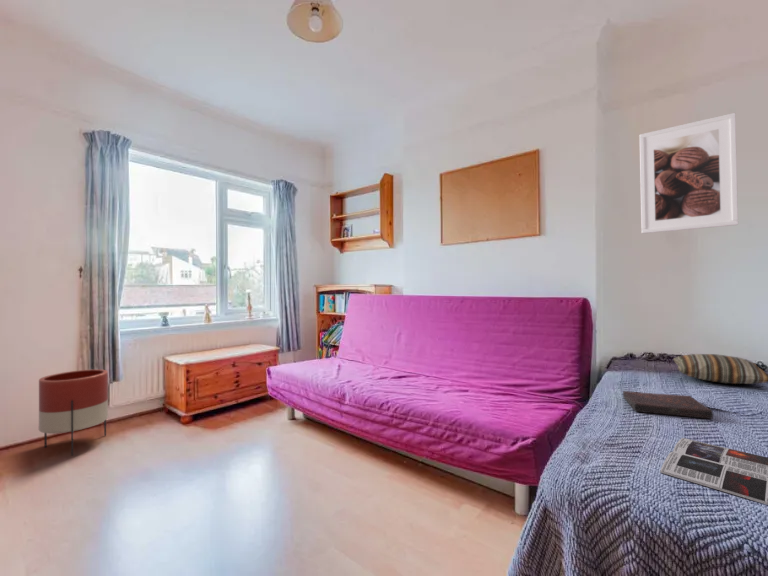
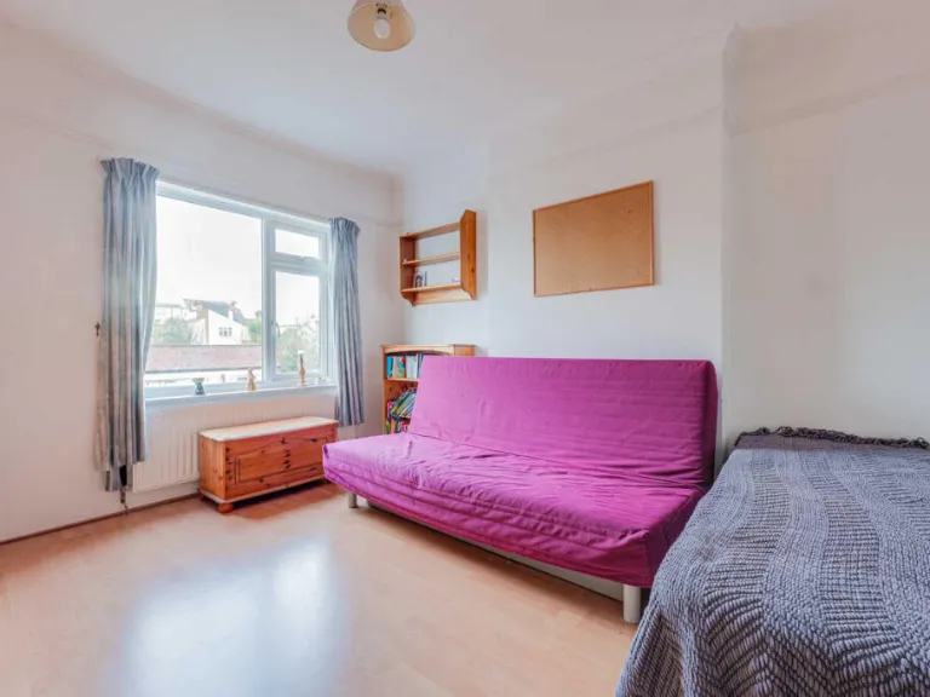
- planter [38,368,109,457]
- book [622,390,714,420]
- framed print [638,112,739,235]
- magazine [659,437,768,506]
- pillow [672,353,768,385]
